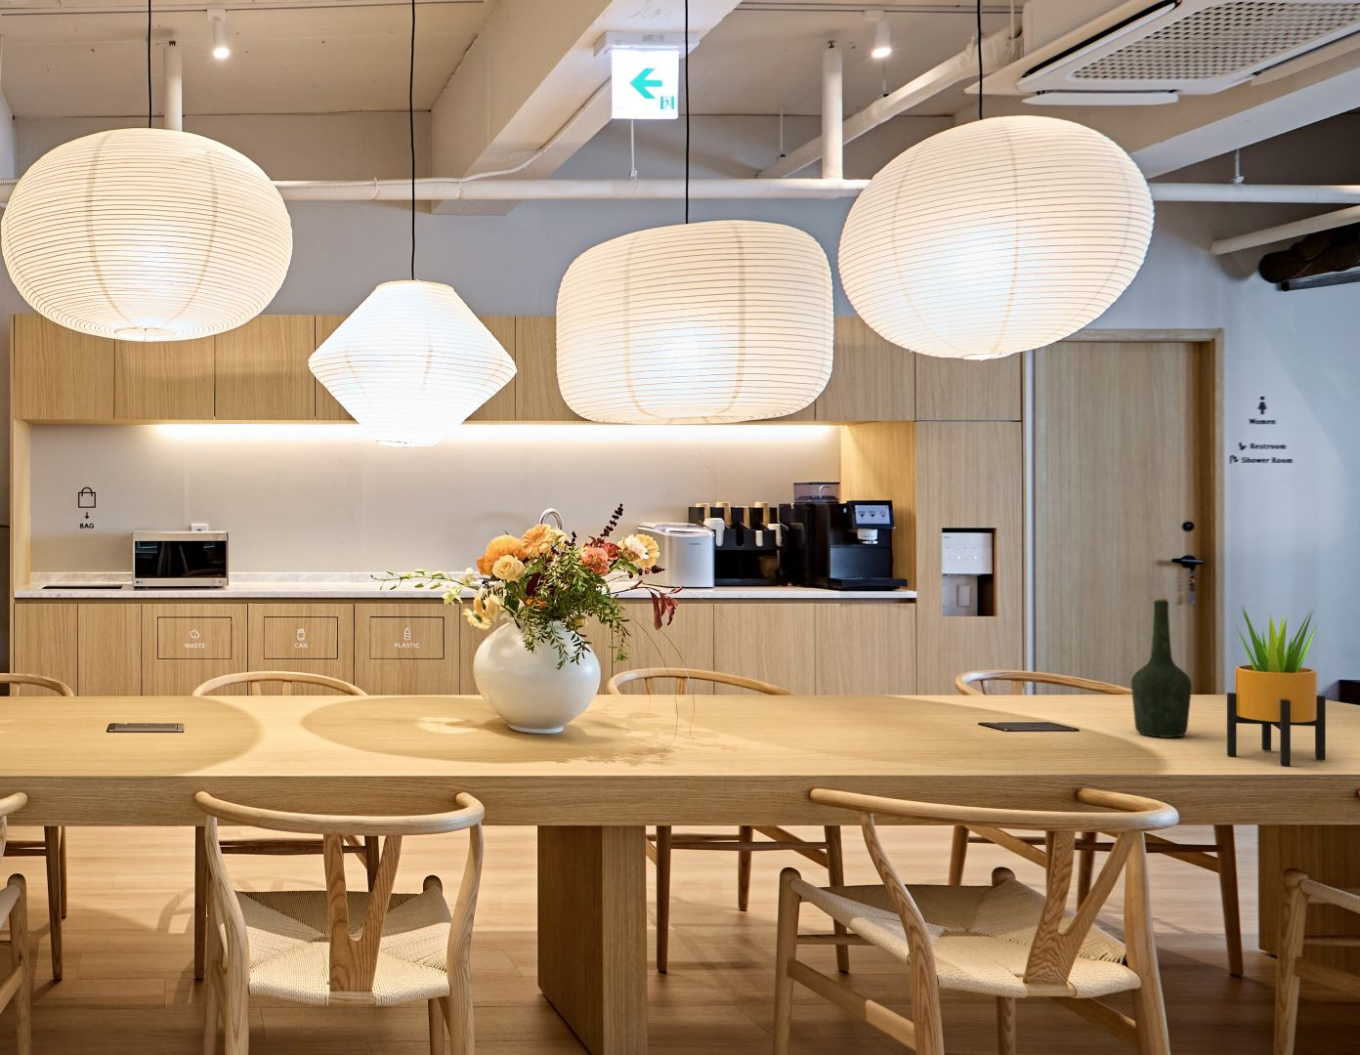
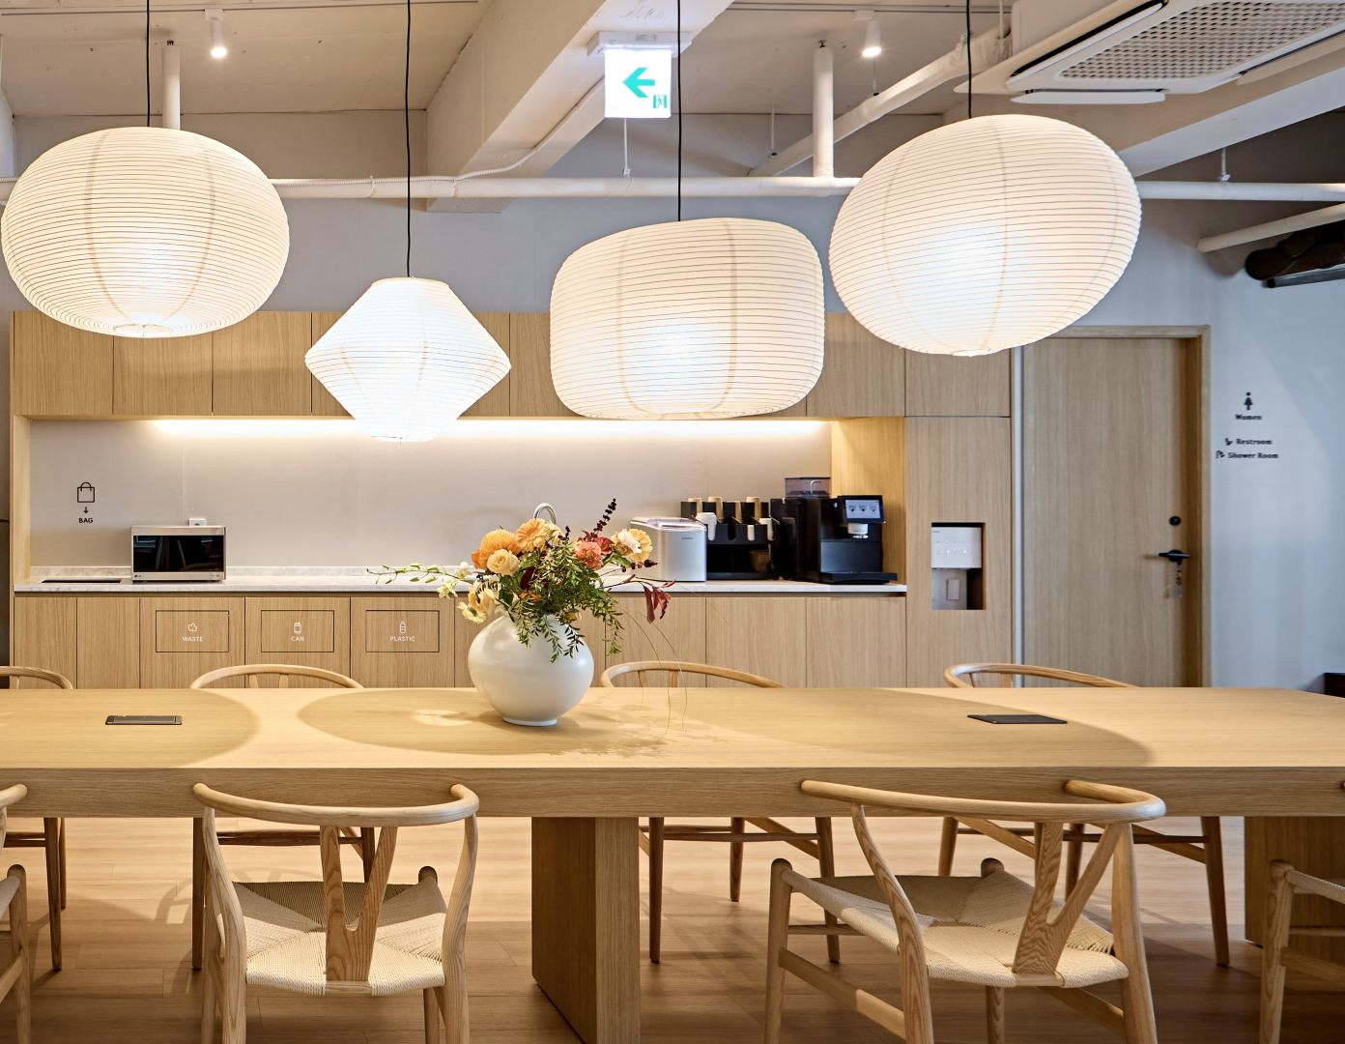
- potted plant [1226,603,1327,767]
- bottle [1130,597,1193,738]
